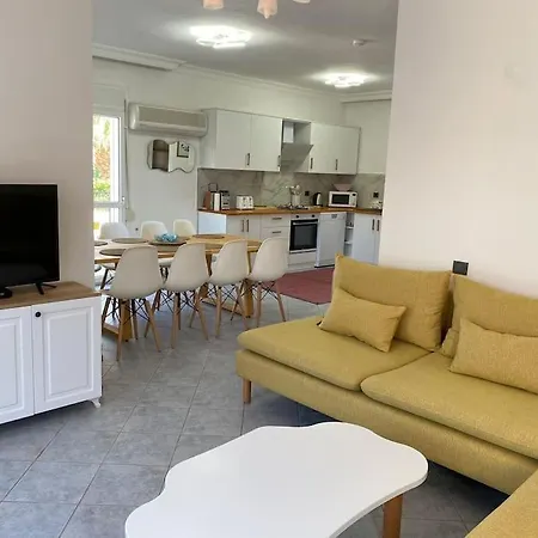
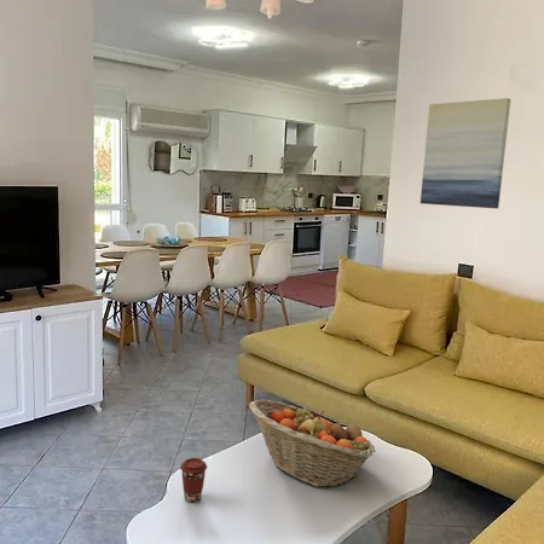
+ fruit basket [248,399,377,488]
+ coffee cup [179,457,208,504]
+ wall art [419,97,511,209]
